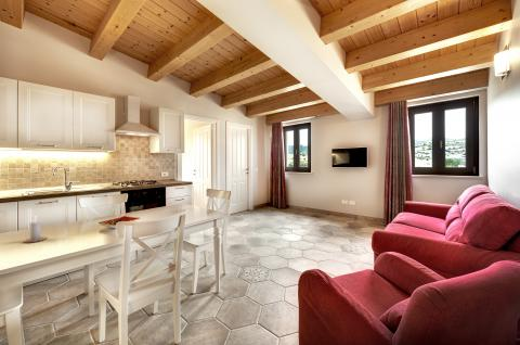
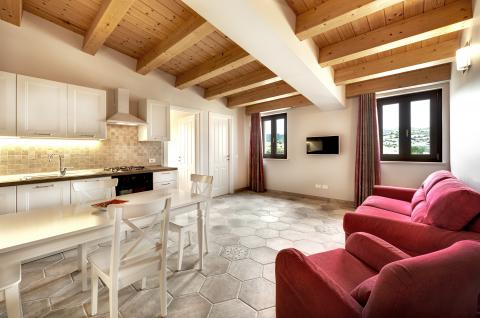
- candle [22,216,48,243]
